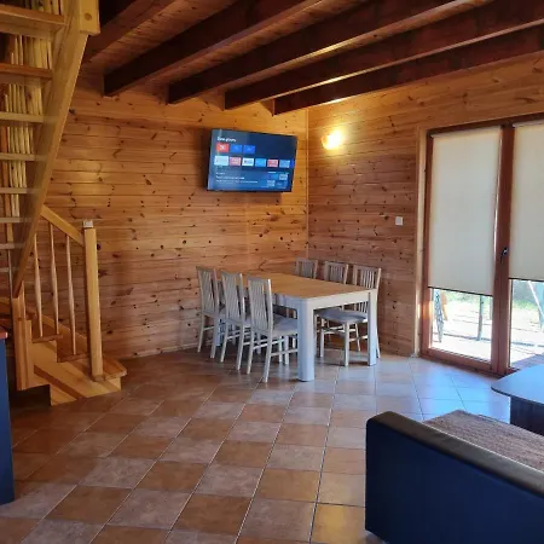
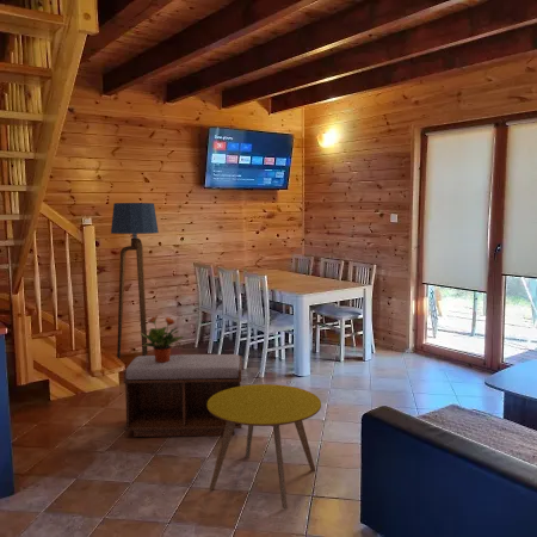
+ bench [122,353,243,438]
+ potted plant [140,314,185,363]
+ floor lamp [110,202,160,359]
+ side table [206,383,322,510]
